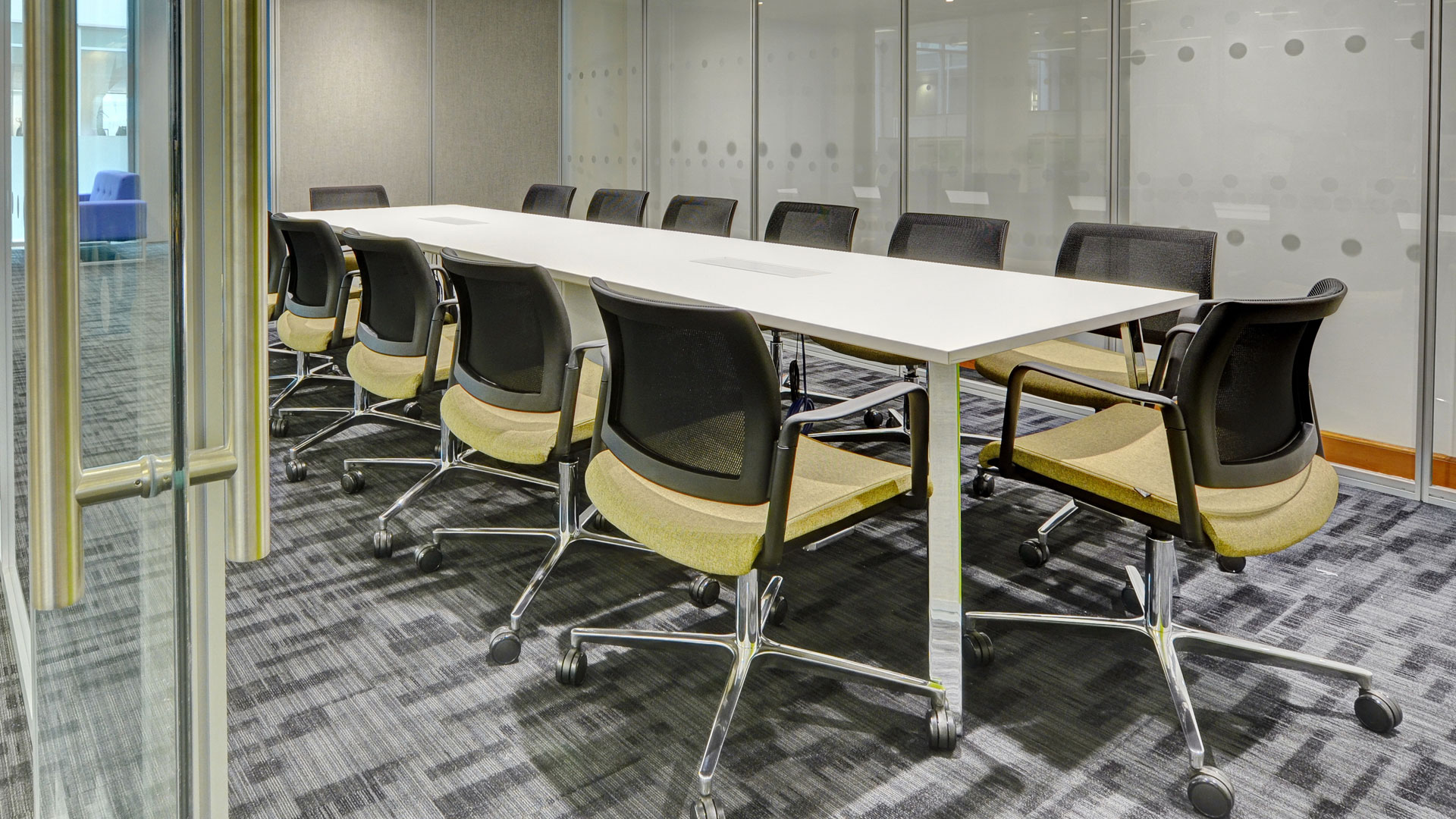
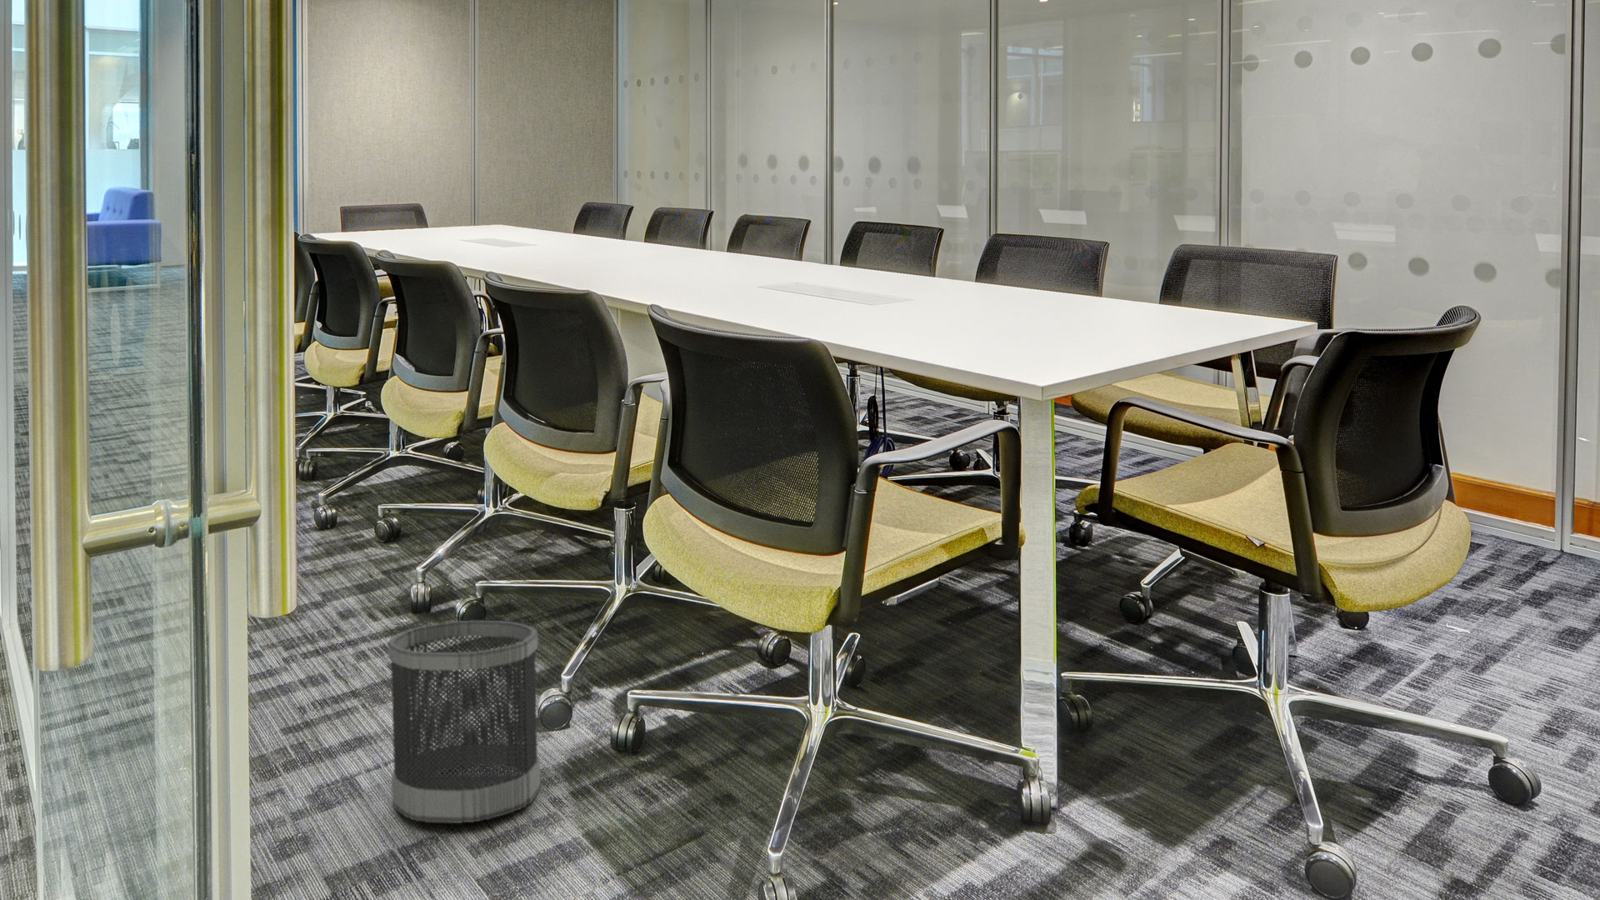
+ wastebasket [387,620,541,824]
